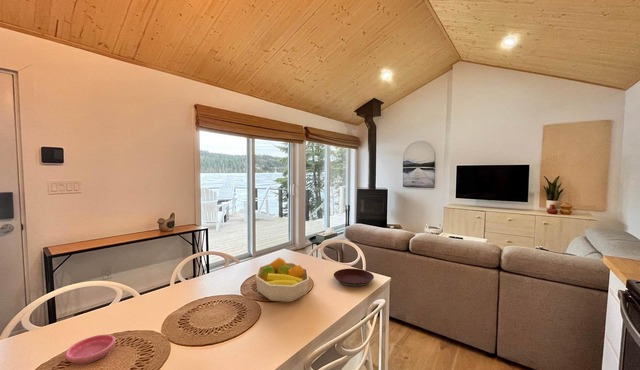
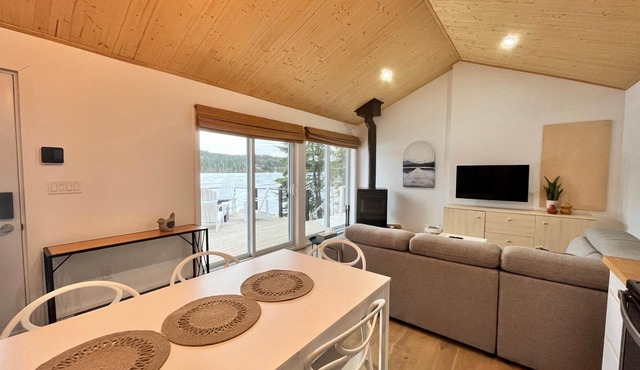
- saucer [64,334,116,365]
- fruit bowl [255,257,310,303]
- plate [333,268,375,288]
